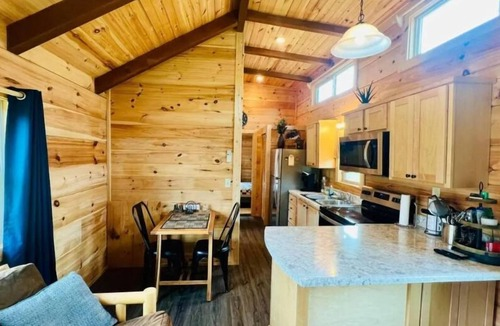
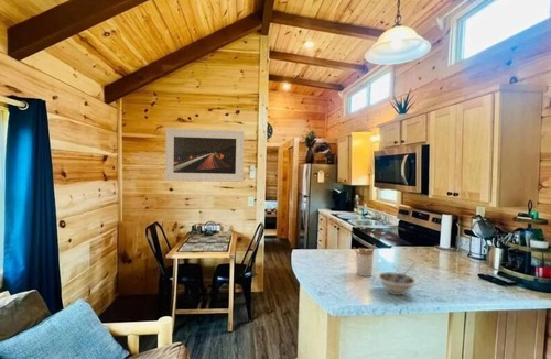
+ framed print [164,128,245,183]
+ bowl [376,262,419,296]
+ utensil holder [352,243,377,278]
